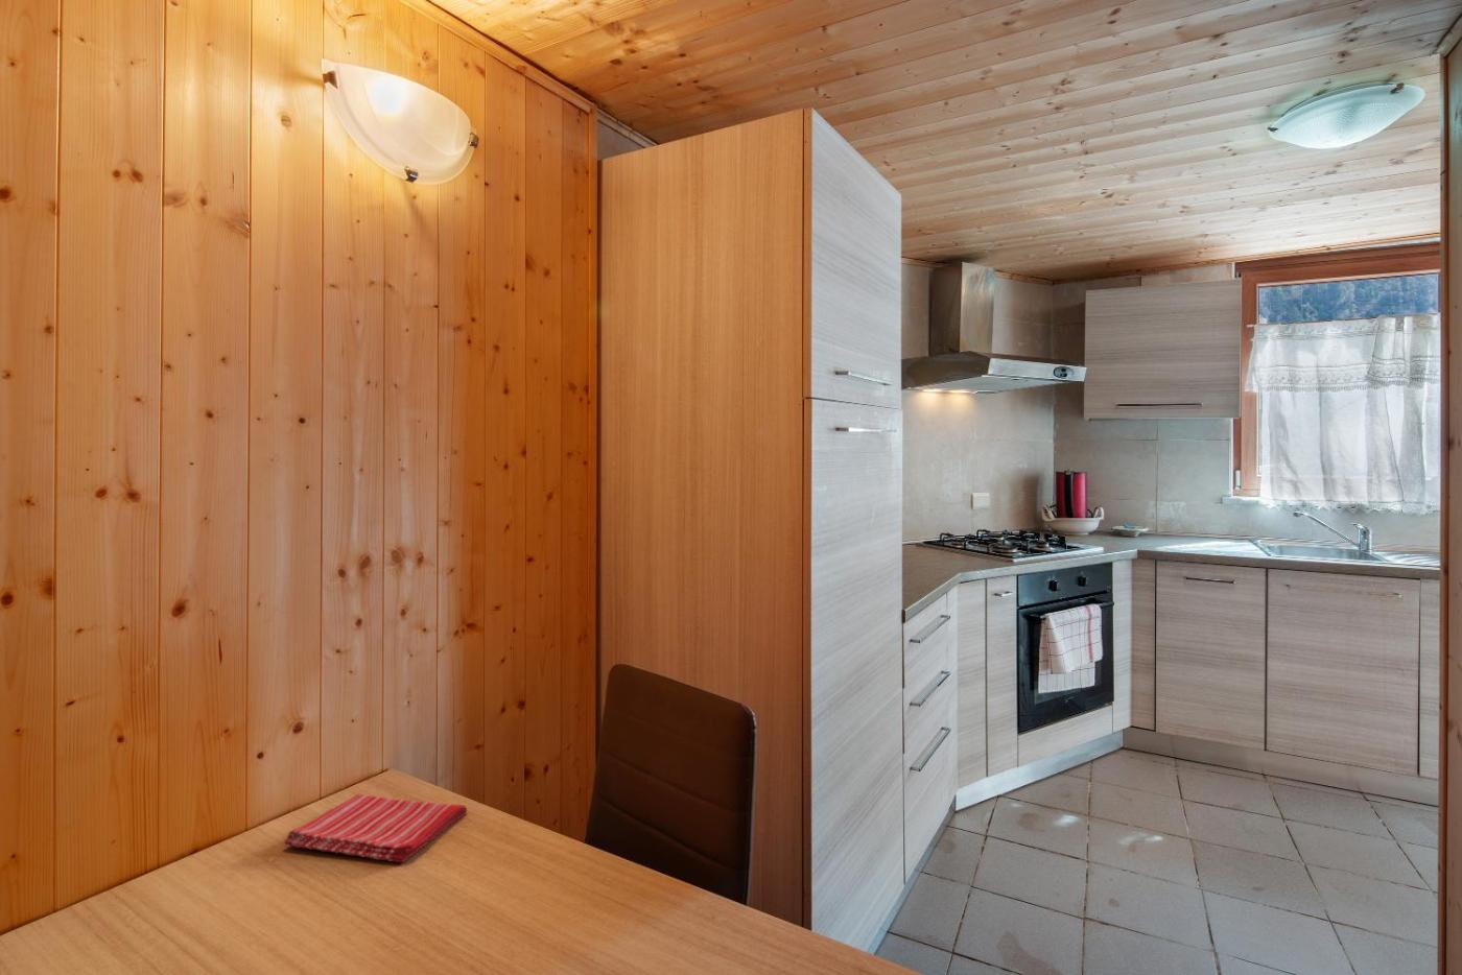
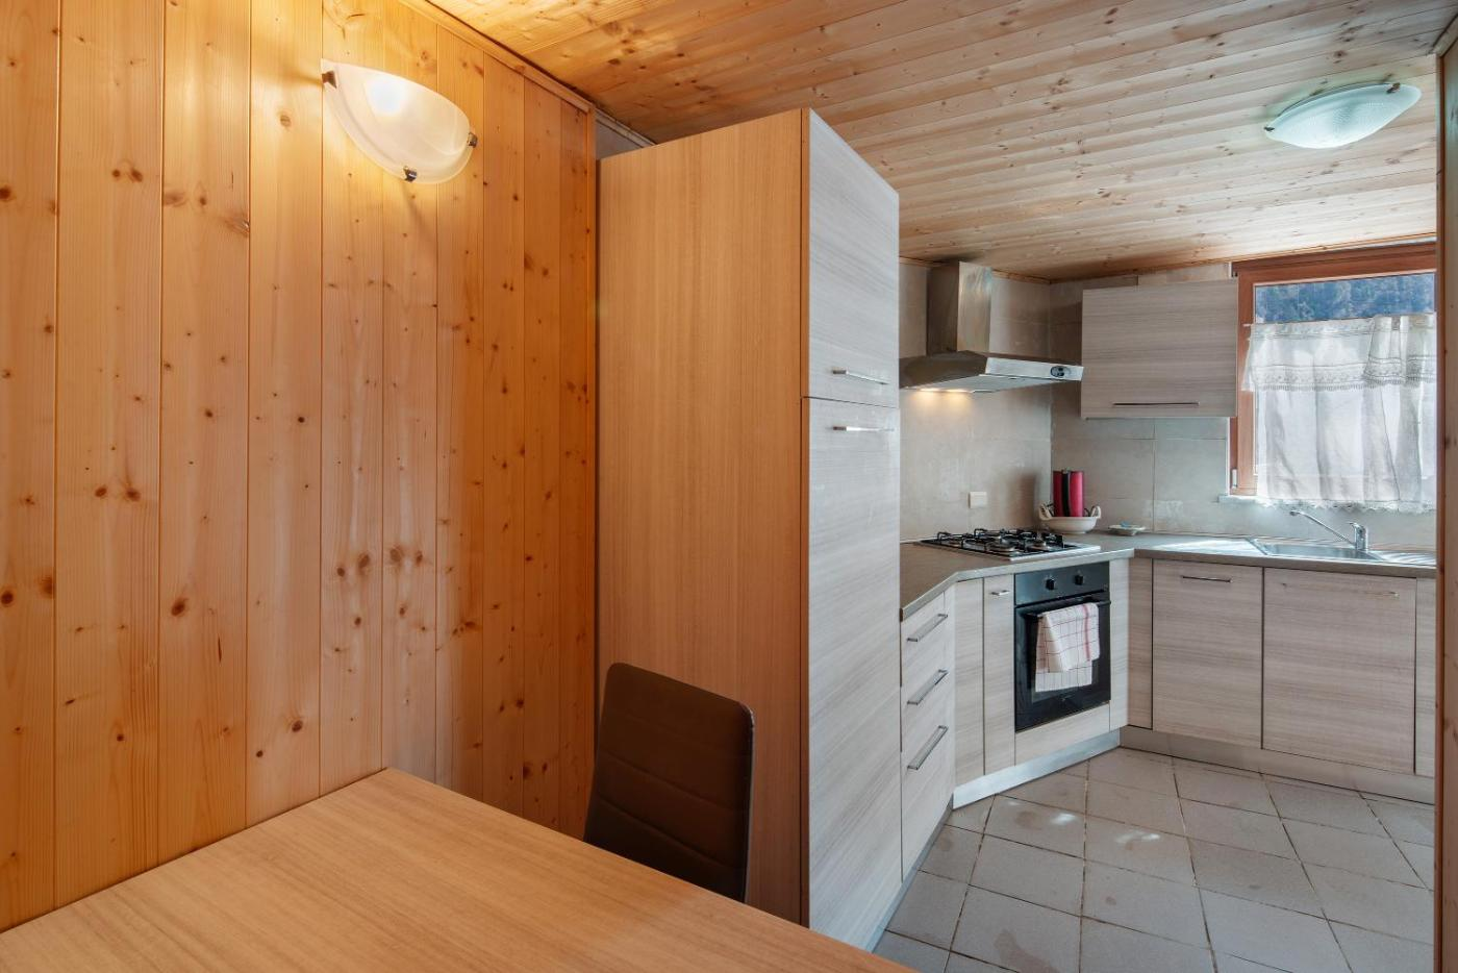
- dish towel [283,793,468,863]
